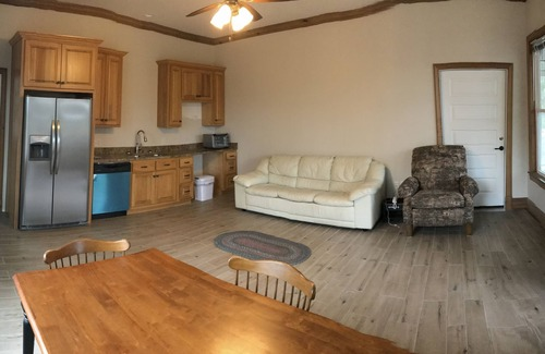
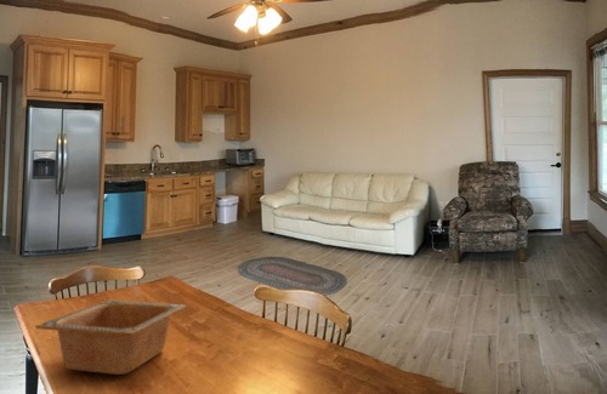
+ serving bowl [34,299,187,376]
